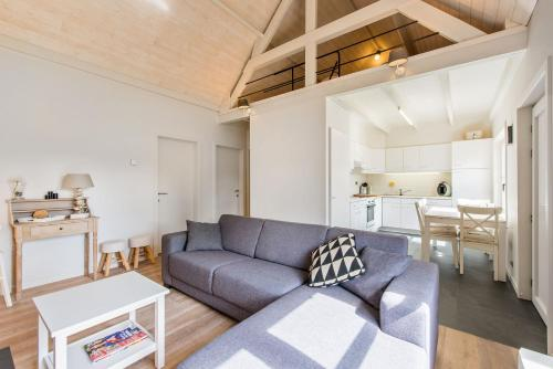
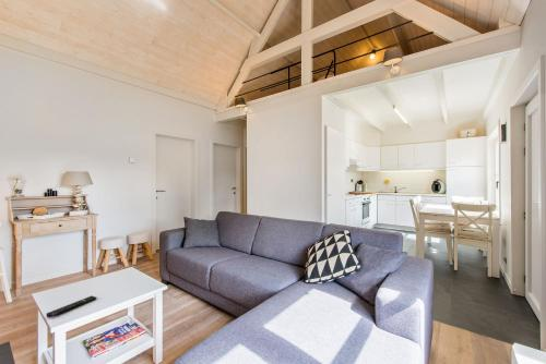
+ remote control [45,295,97,318]
